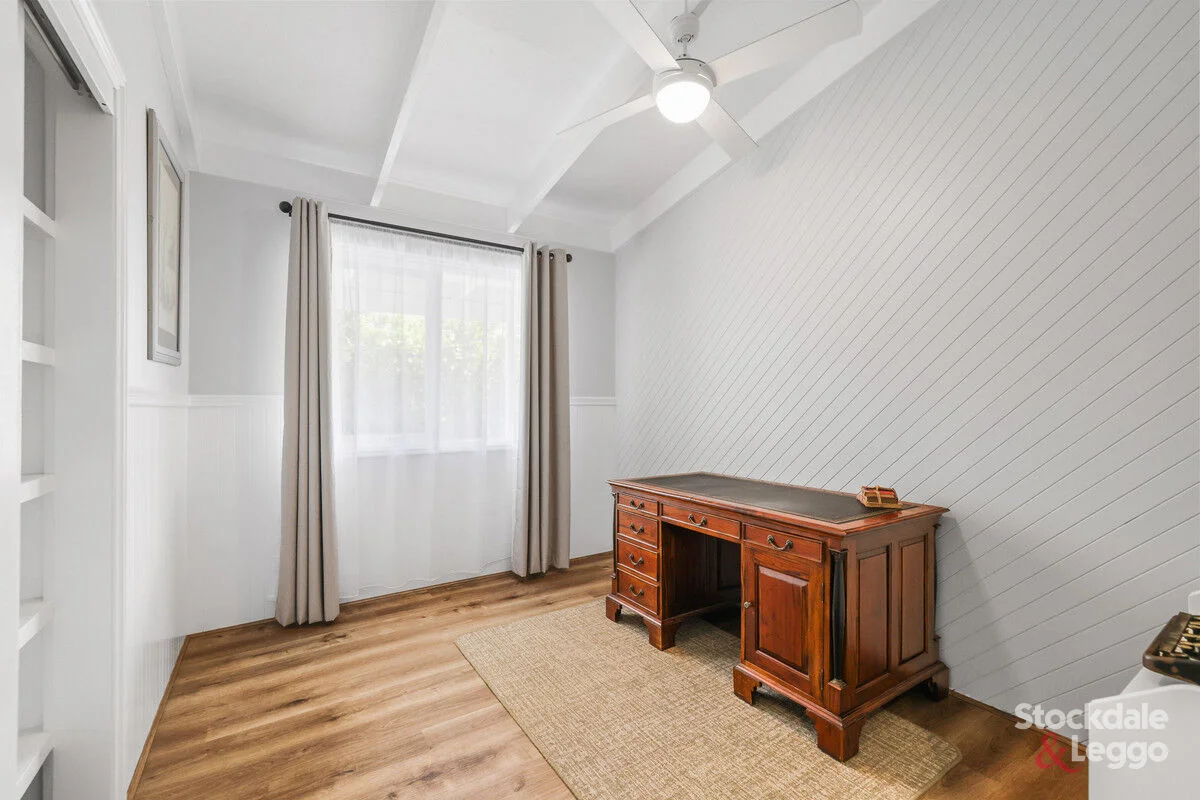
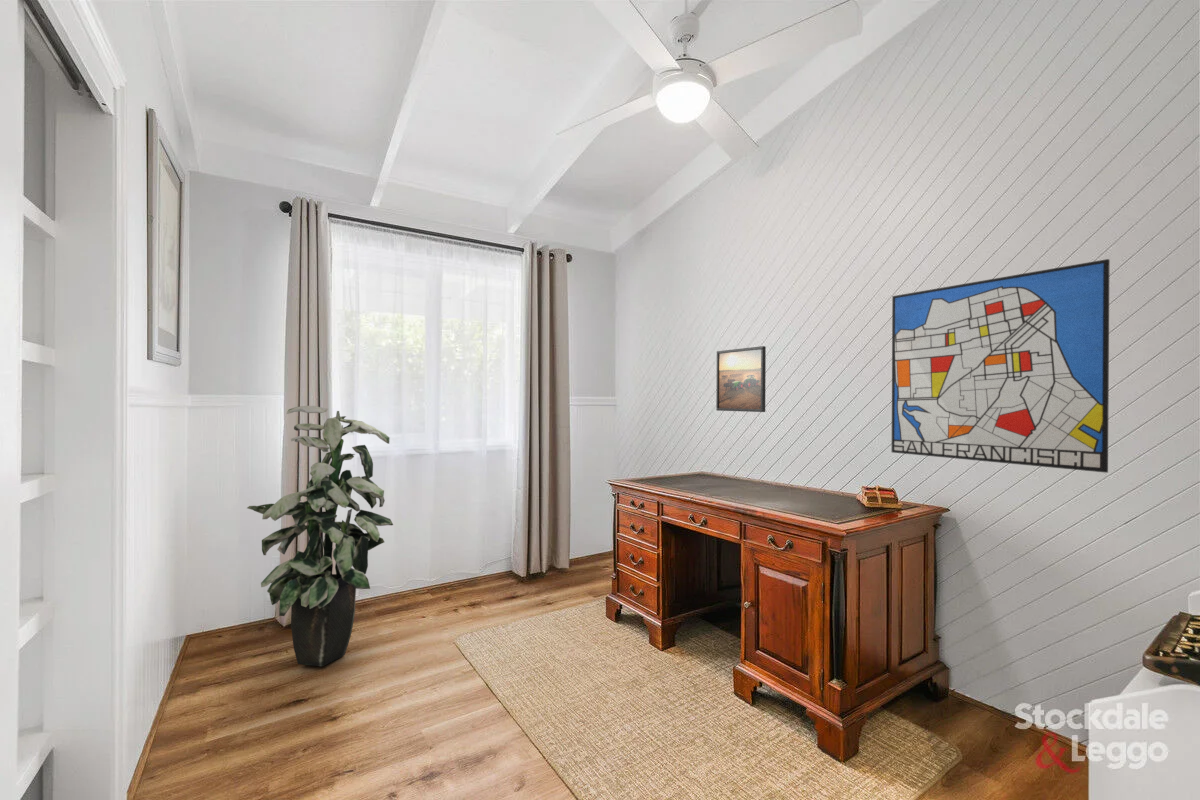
+ indoor plant [246,405,394,667]
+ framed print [715,345,767,413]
+ wall art [891,258,1111,474]
